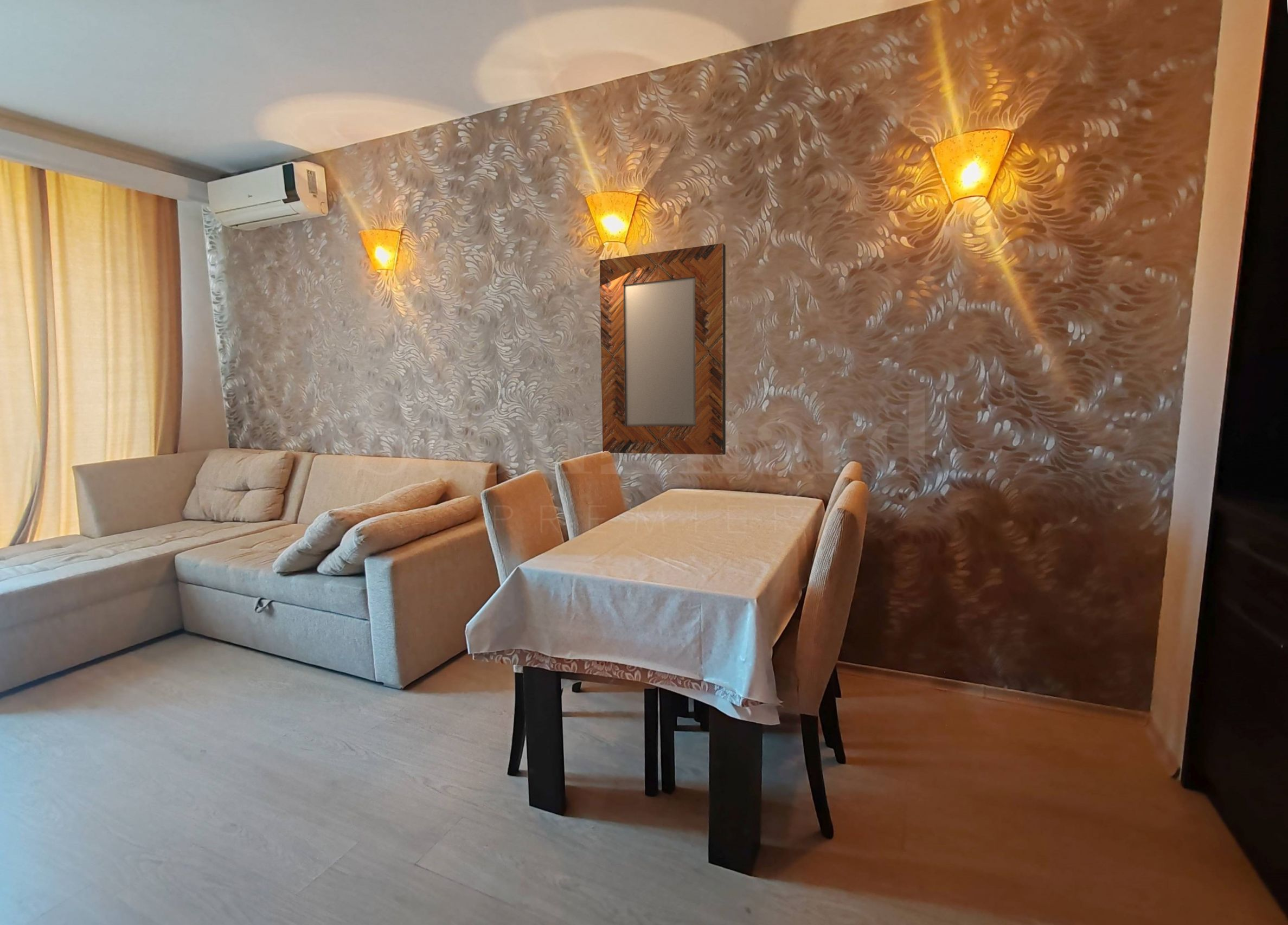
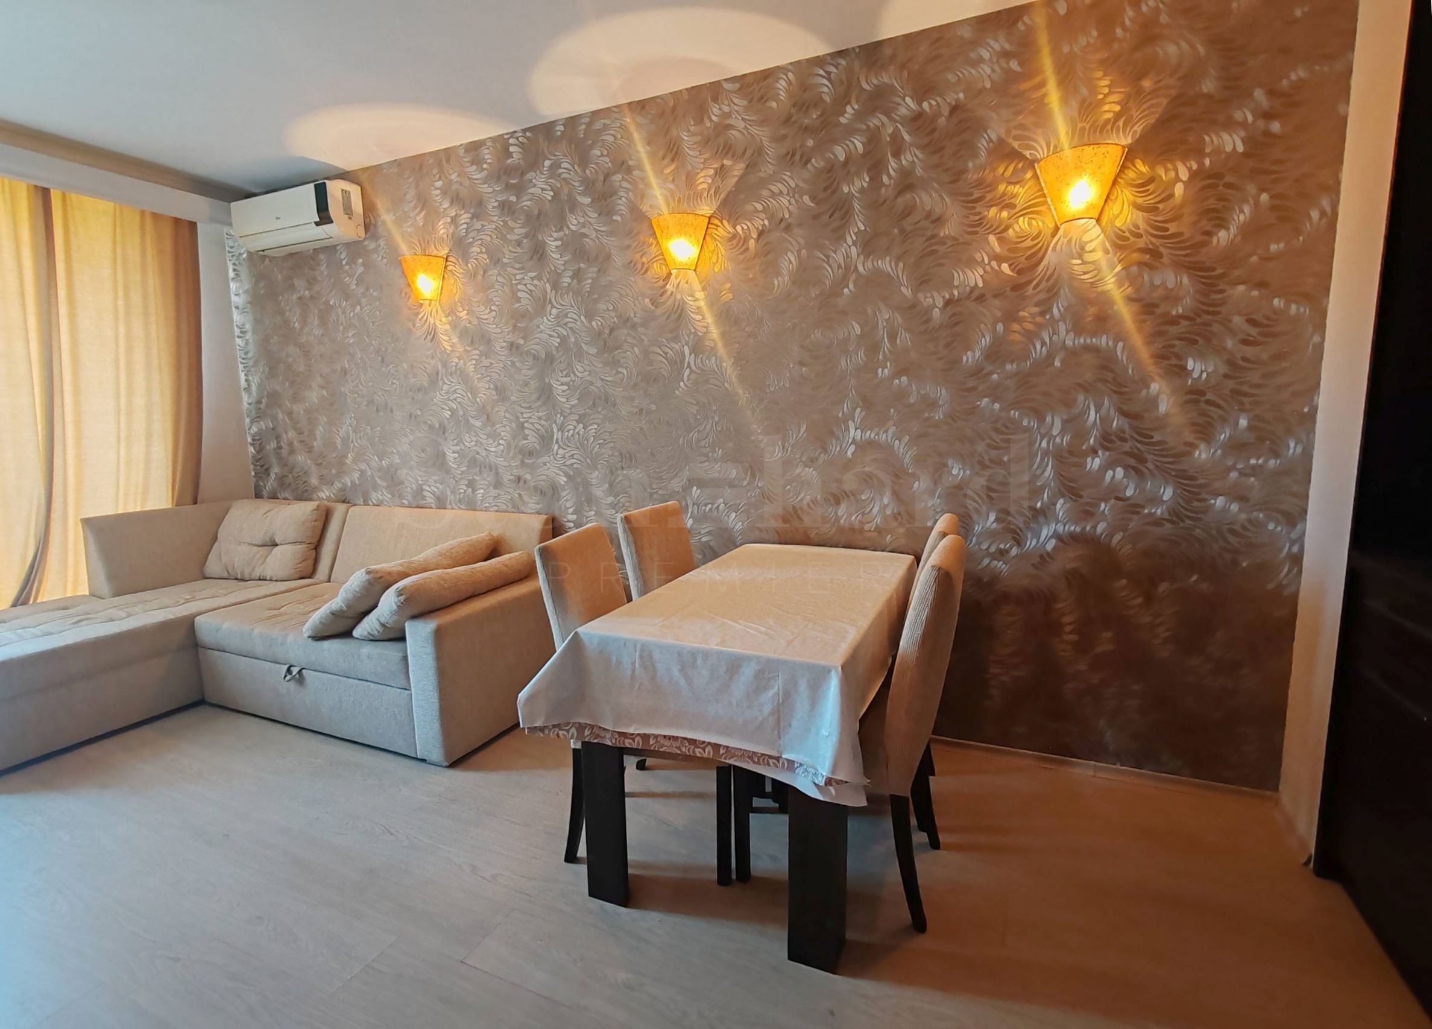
- home mirror [599,243,726,455]
